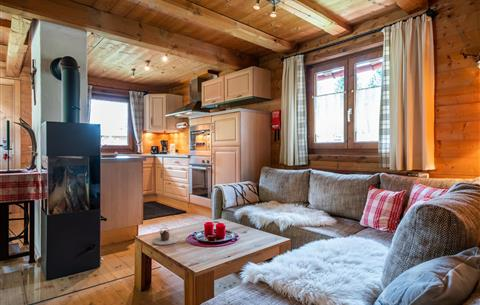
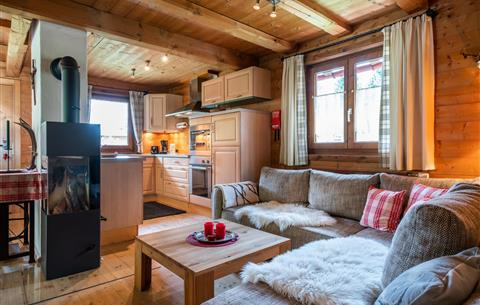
- teapot [151,227,181,246]
